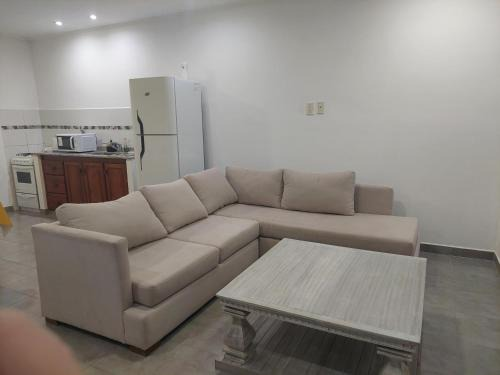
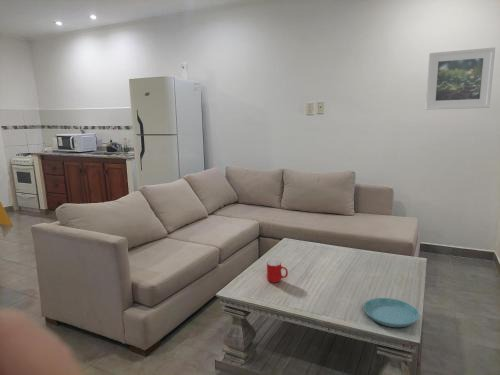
+ saucer [363,297,420,328]
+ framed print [424,46,496,111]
+ cup [266,260,289,284]
